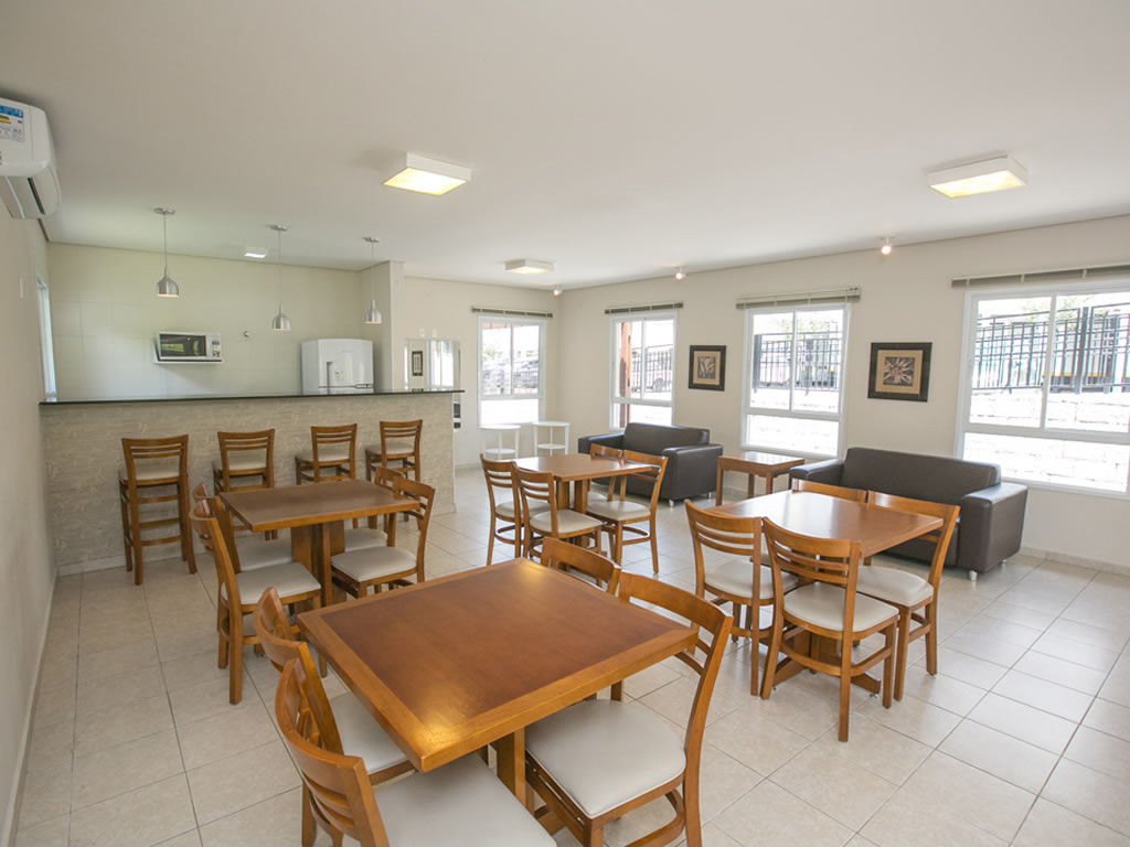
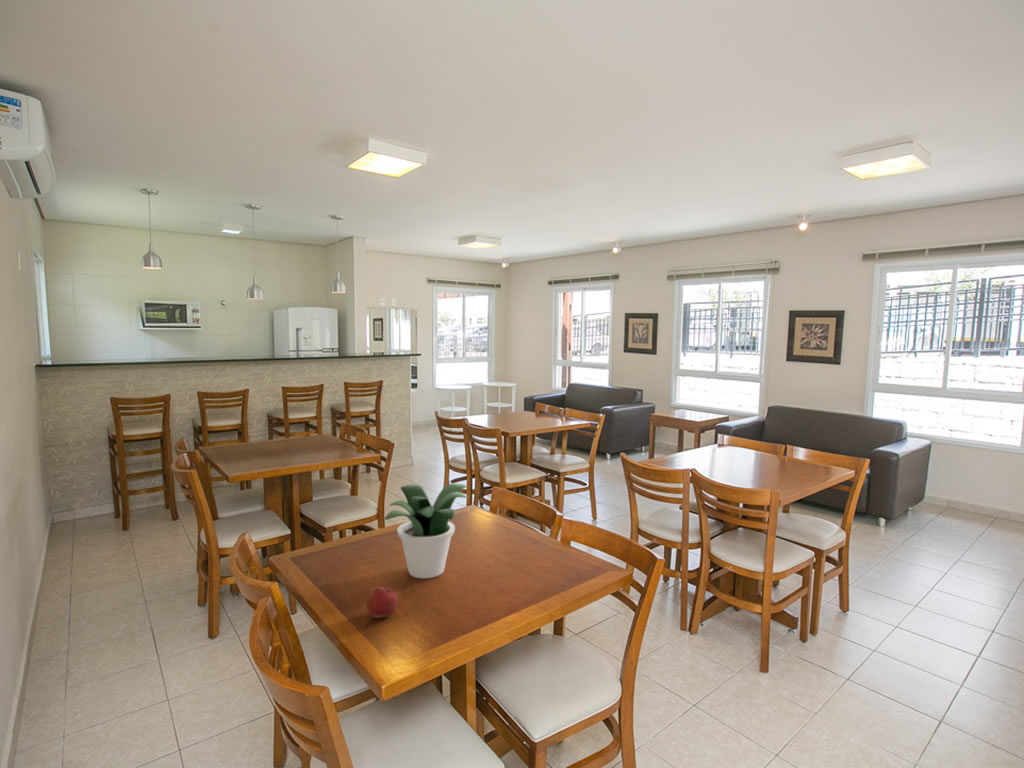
+ potted plant [383,482,470,579]
+ apple [365,585,399,619]
